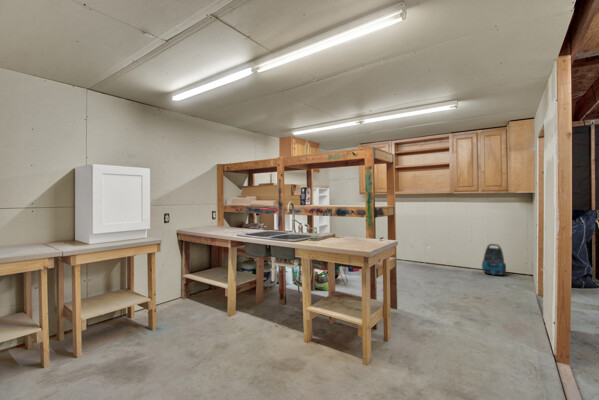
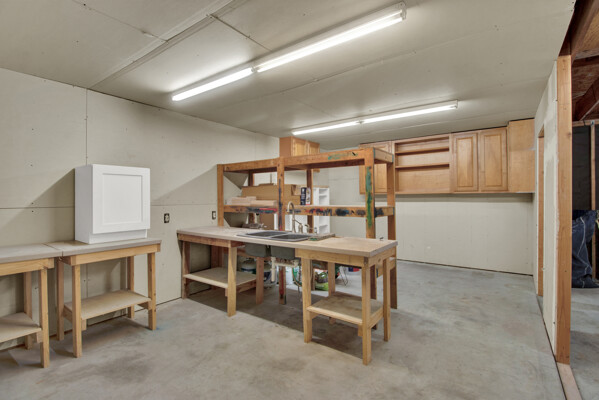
- vacuum cleaner [481,243,507,276]
